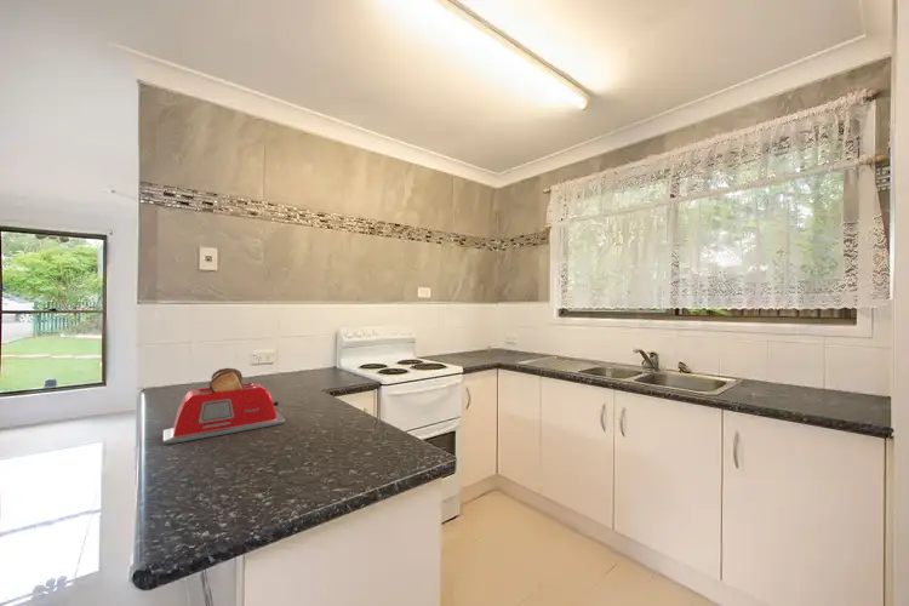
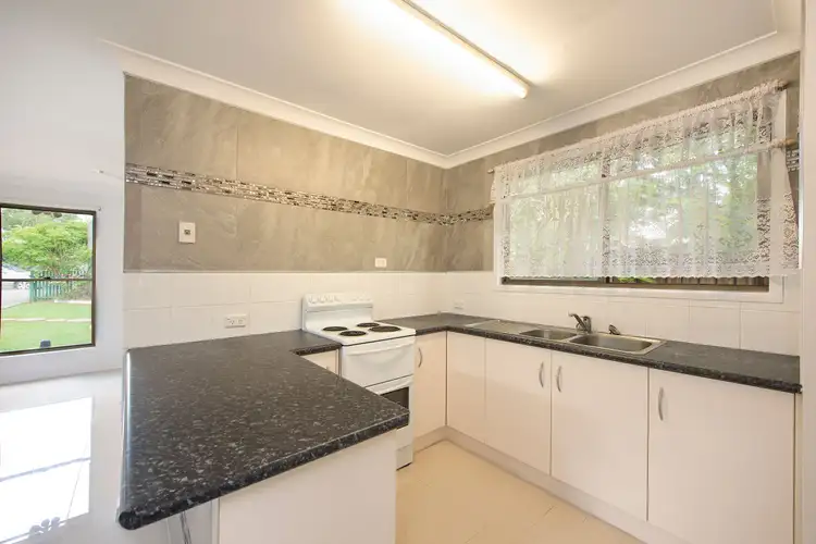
- toaster [161,367,286,445]
